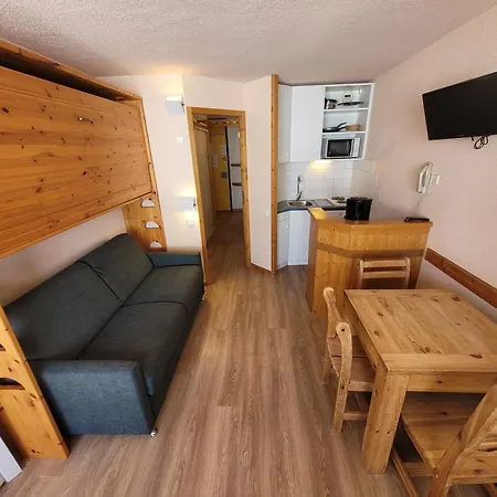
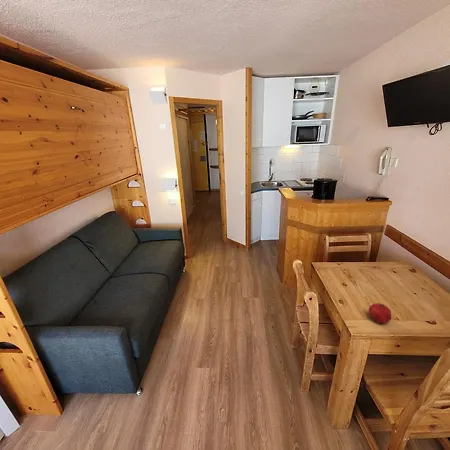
+ fruit [368,302,392,324]
